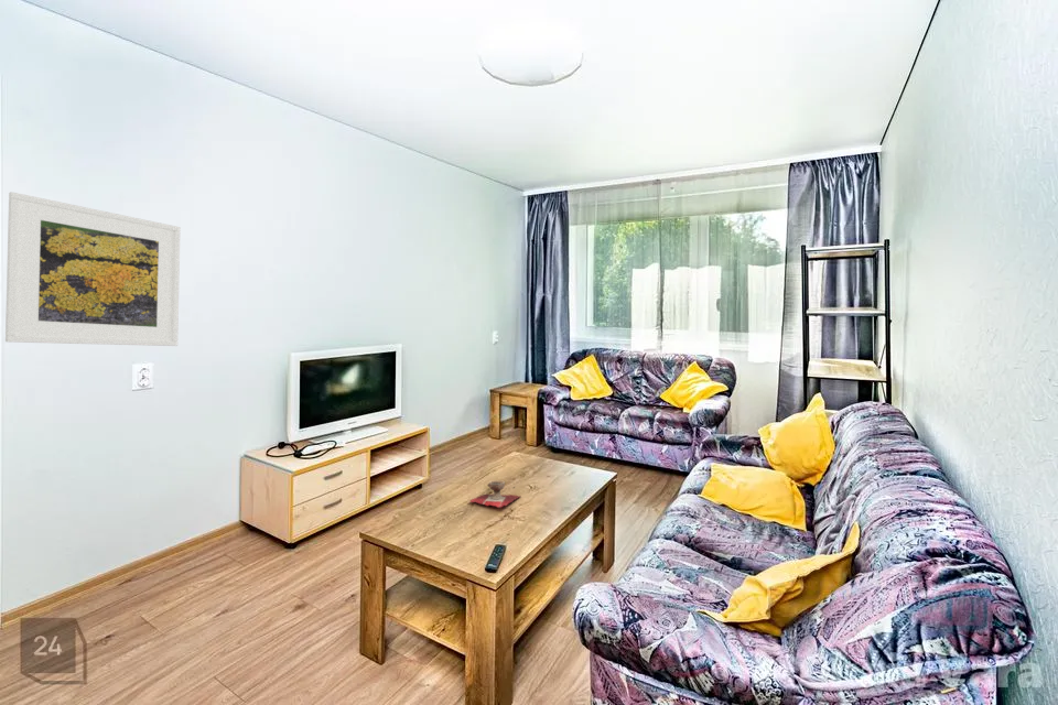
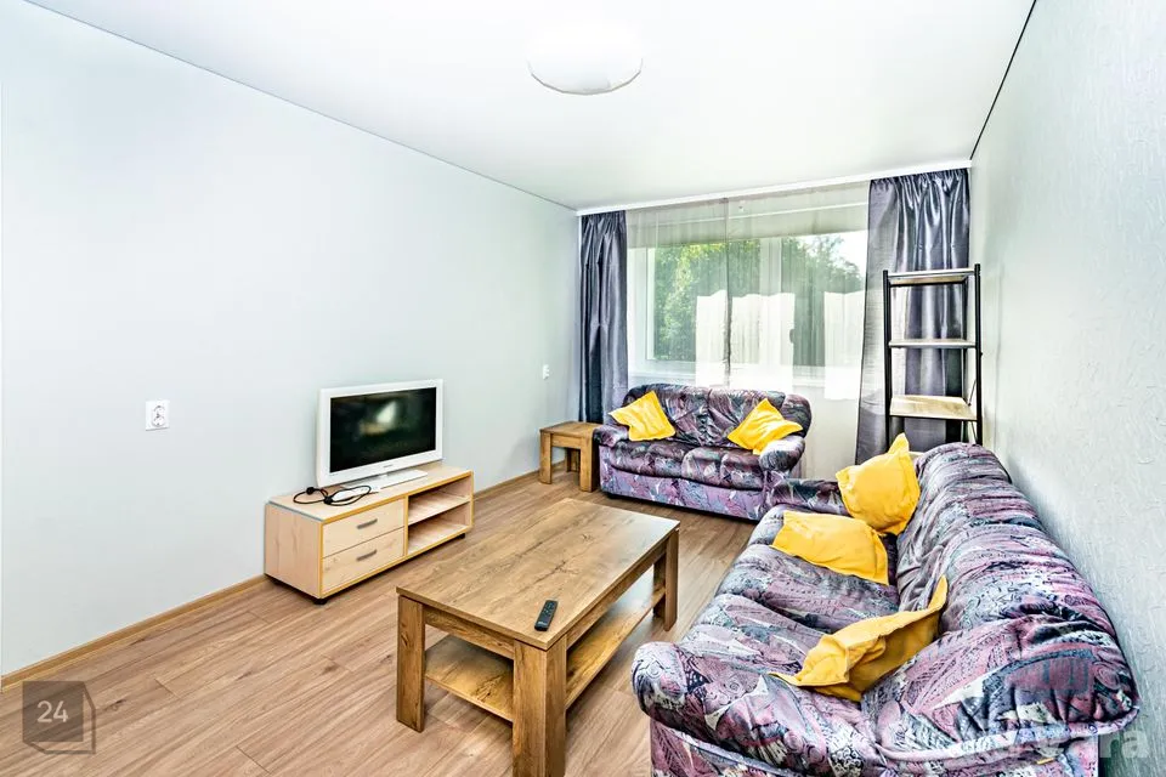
- decorative bowl [468,479,520,509]
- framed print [4,191,182,347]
